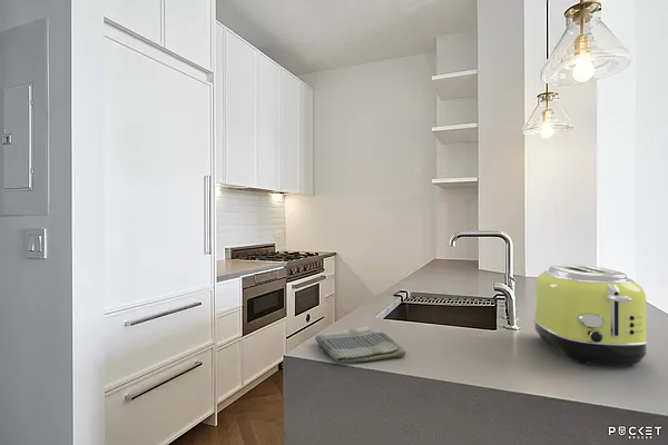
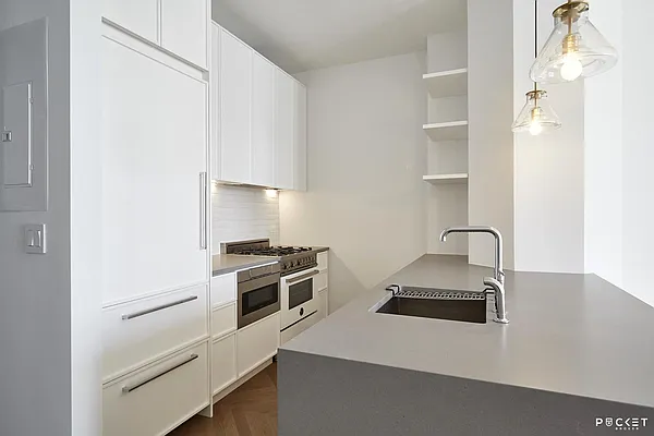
- dish towel [314,325,407,365]
- toaster [532,265,650,366]
